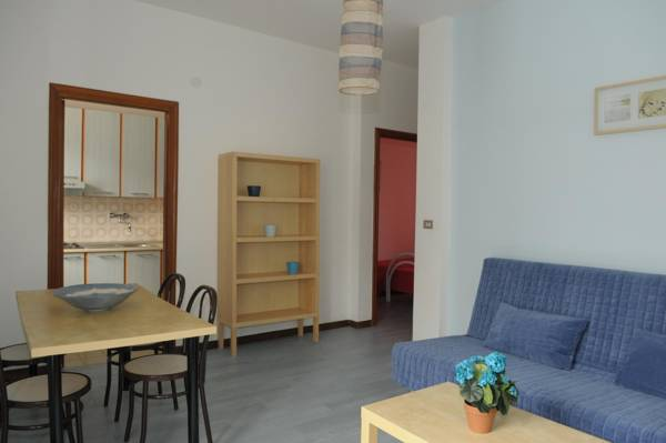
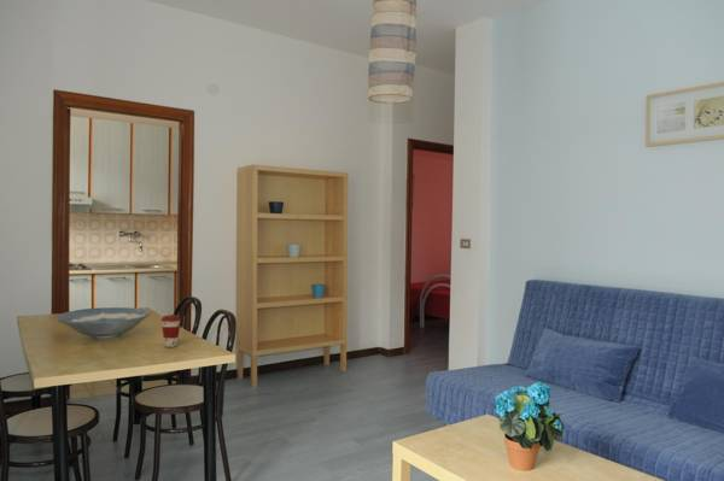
+ coffee cup [159,313,182,348]
